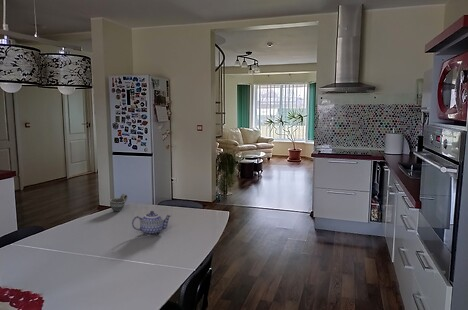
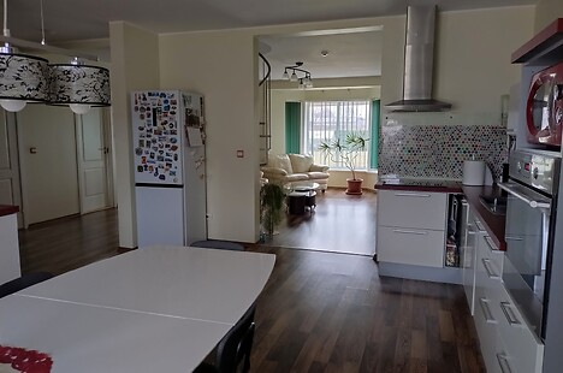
- cup [109,193,128,213]
- teapot [131,210,173,237]
